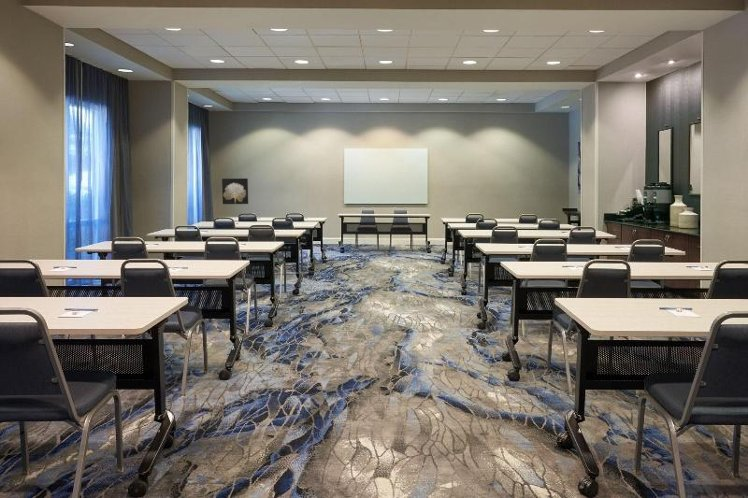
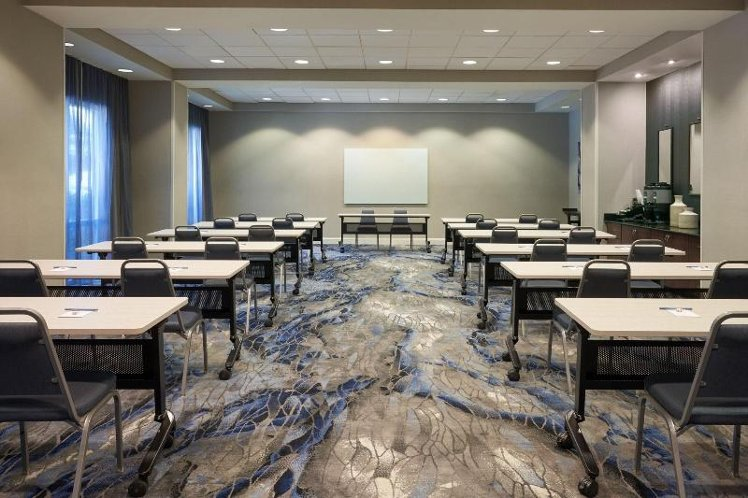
- wall art [221,177,249,205]
